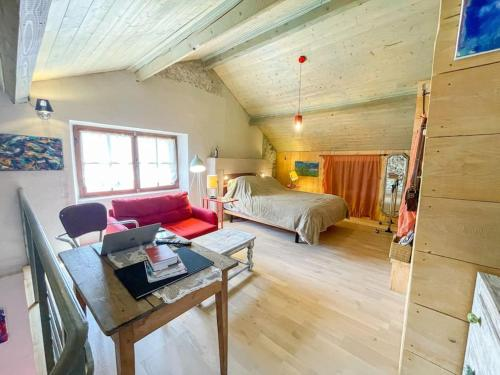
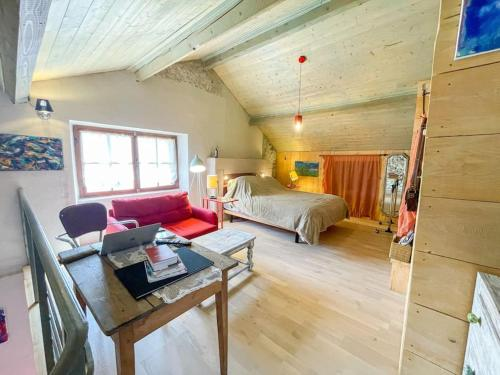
+ remote control [57,248,101,266]
